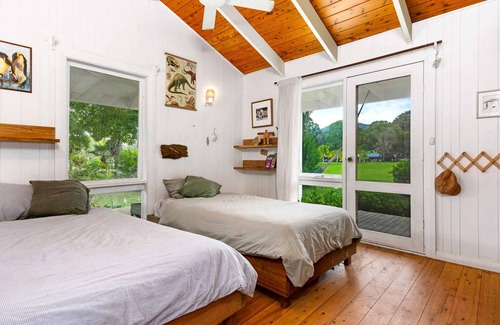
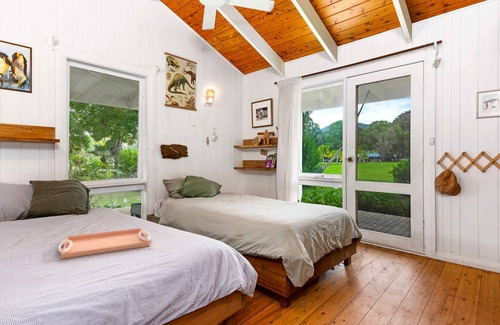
+ serving tray [57,227,152,260]
